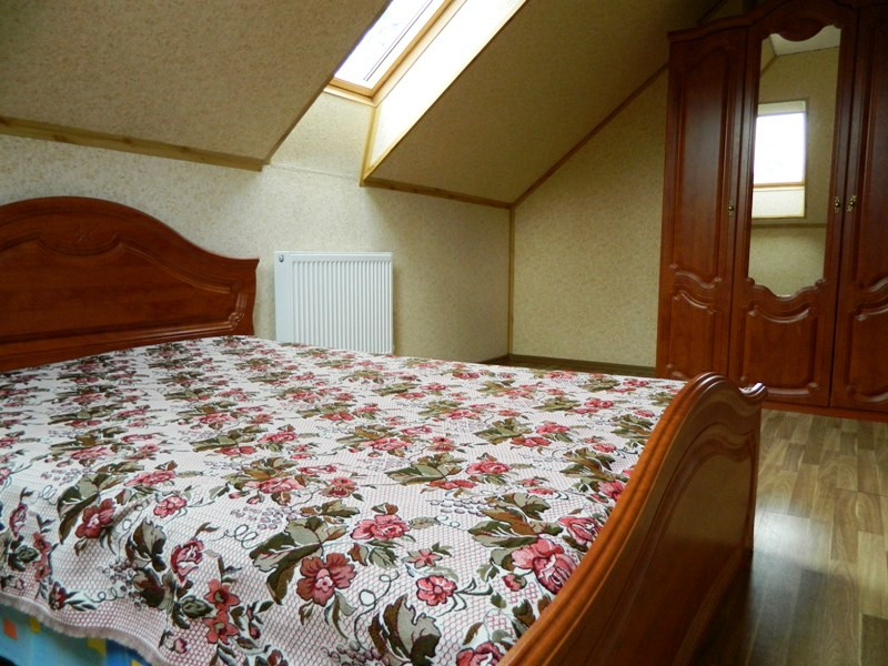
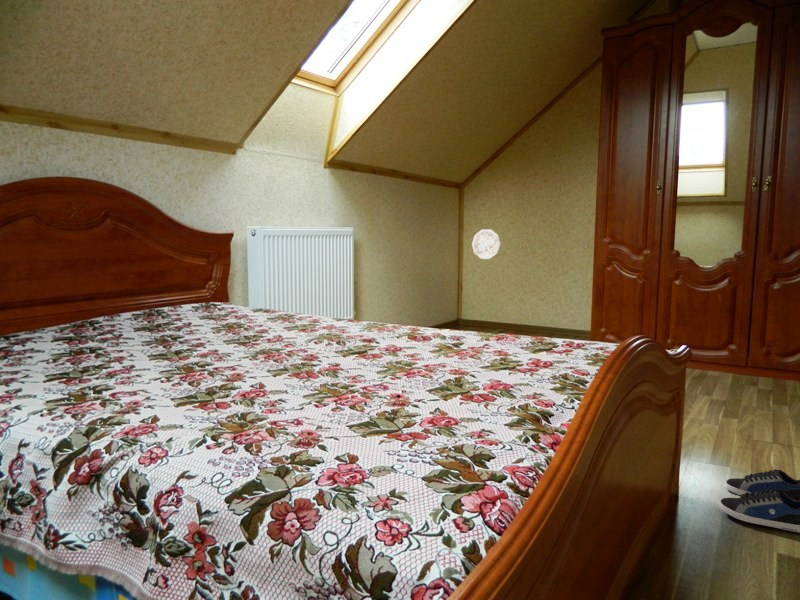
+ decorative plate [471,228,502,260]
+ shoe [718,468,800,534]
